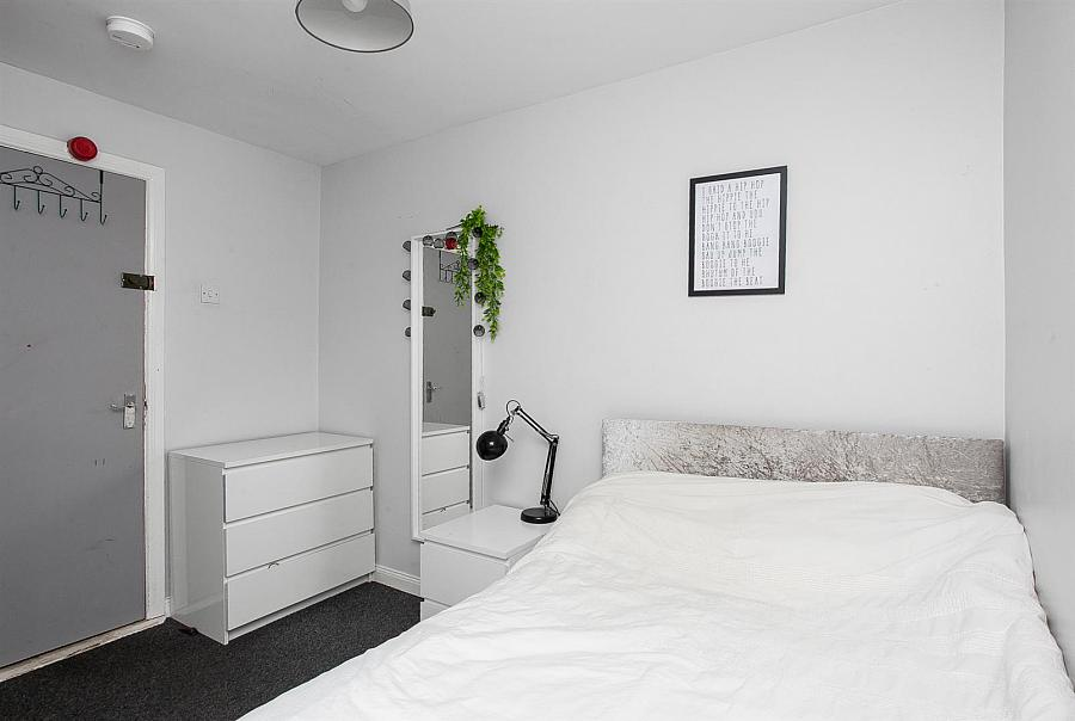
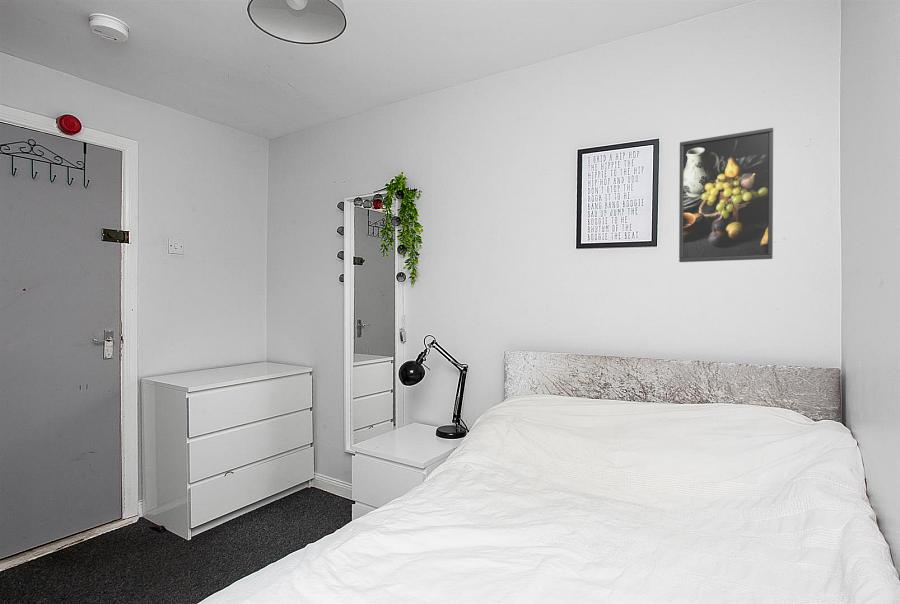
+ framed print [678,127,774,263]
